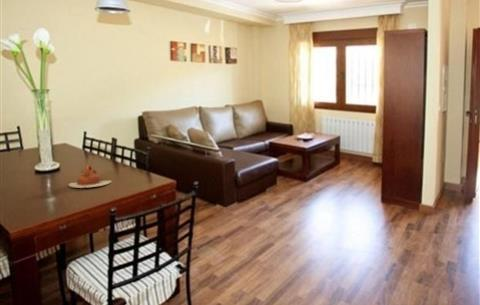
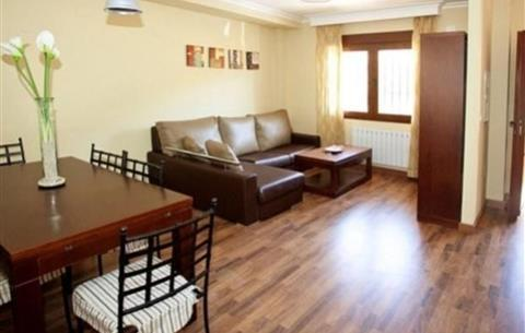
- teapot [68,164,113,189]
